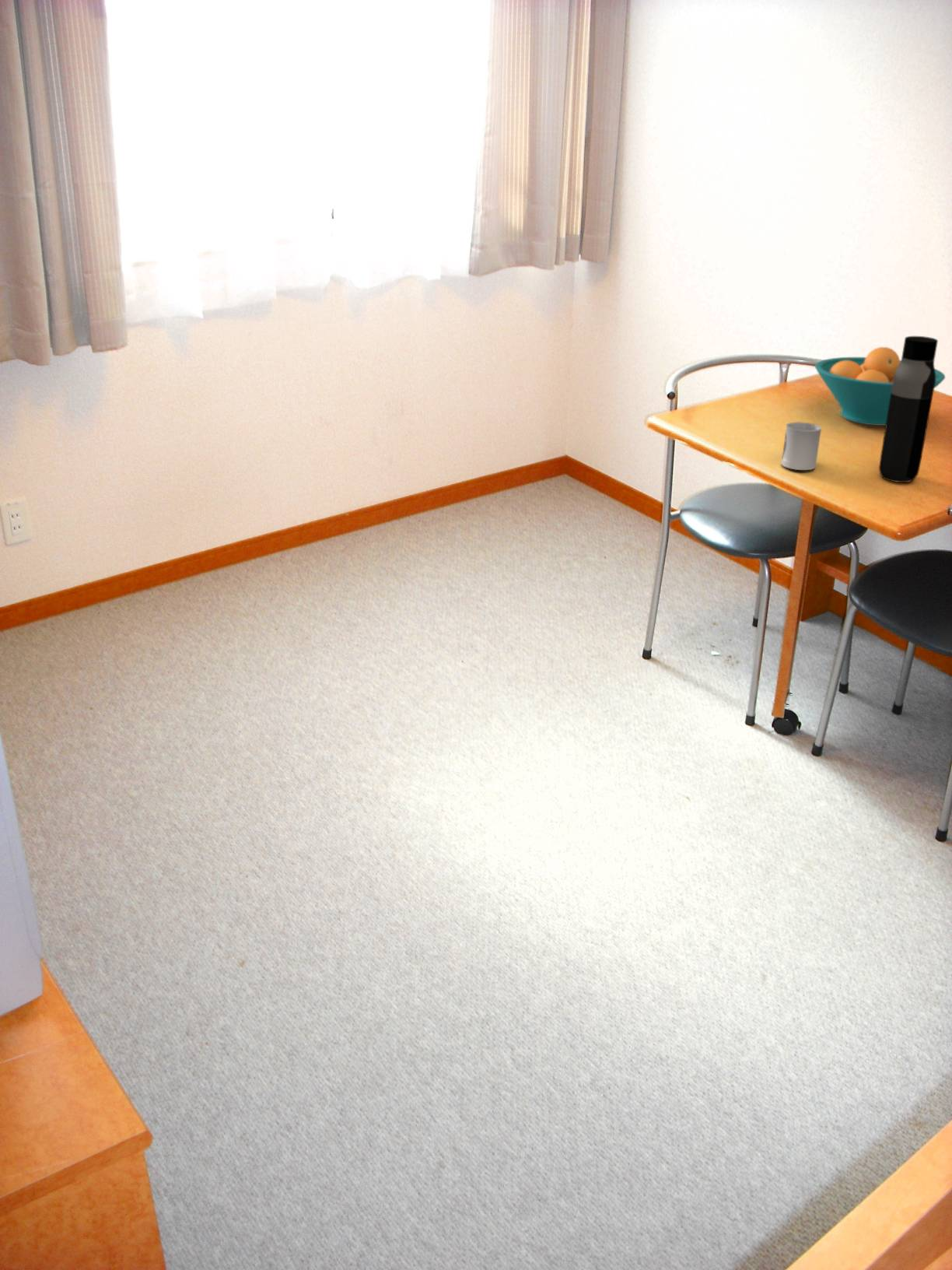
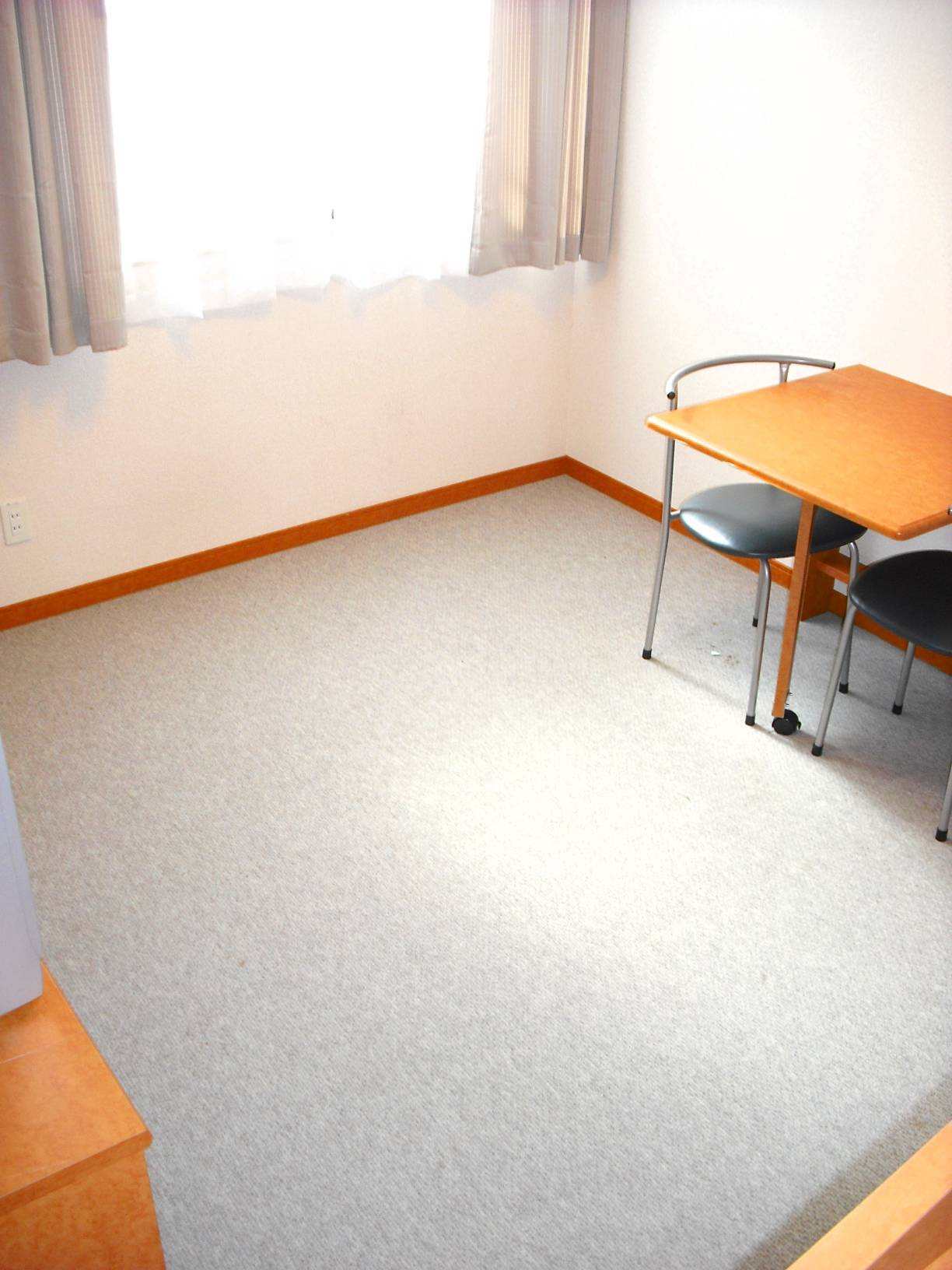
- water bottle [878,335,939,483]
- fruit bowl [814,346,946,426]
- cup [781,421,822,471]
